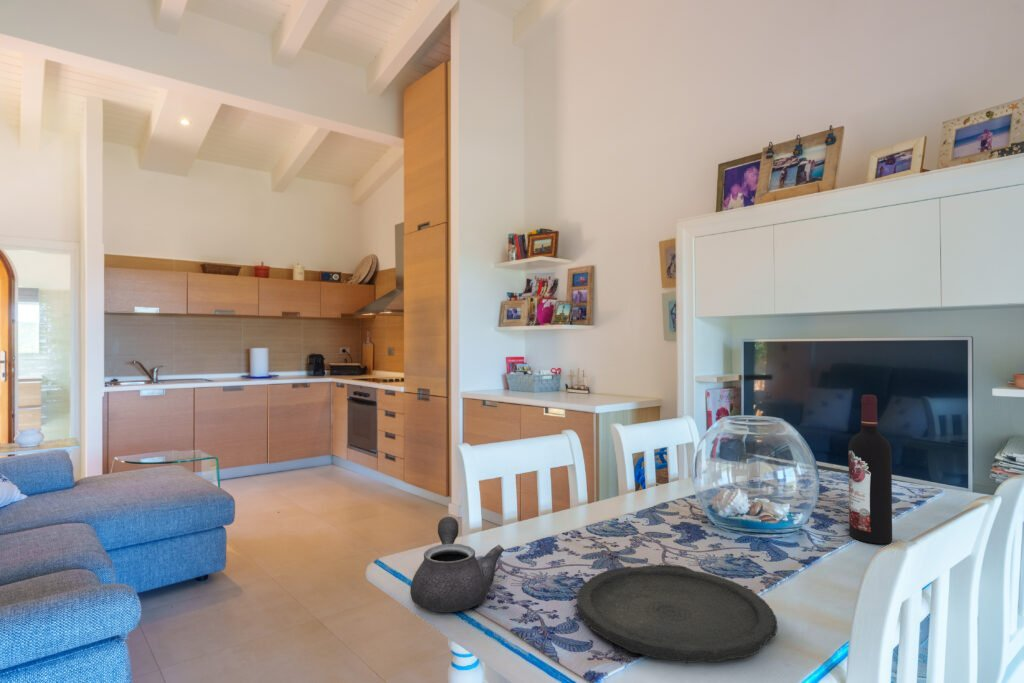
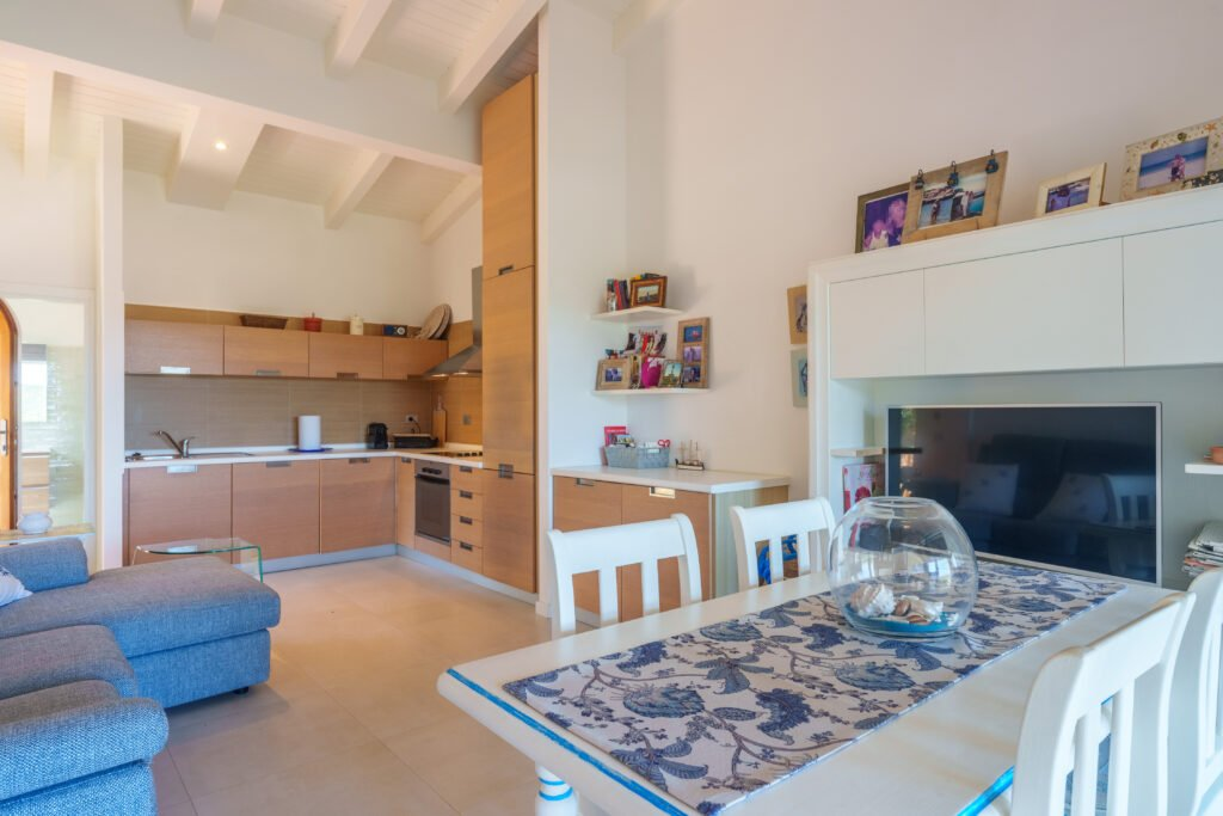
- wine bottle [848,394,893,545]
- teapot [409,516,505,613]
- plate [576,564,778,664]
